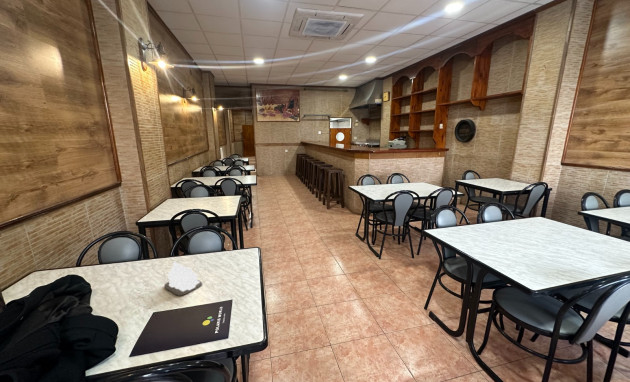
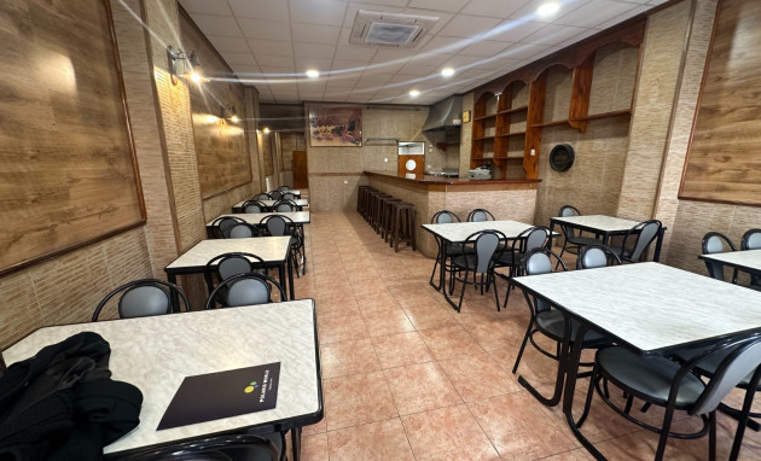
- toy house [163,260,203,297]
